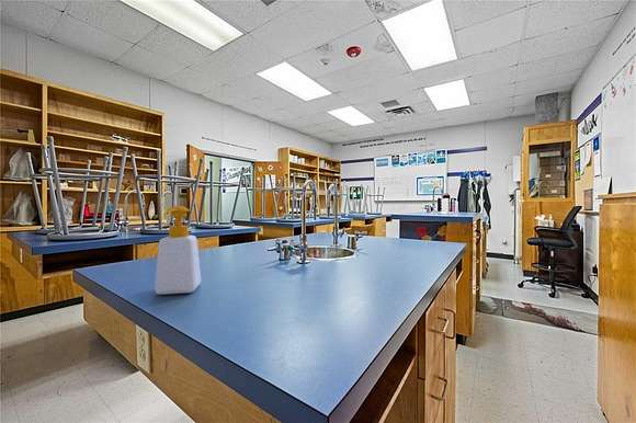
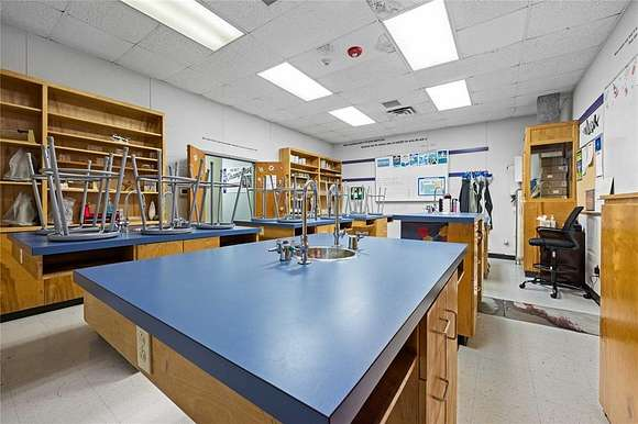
- soap bottle [154,205,202,296]
